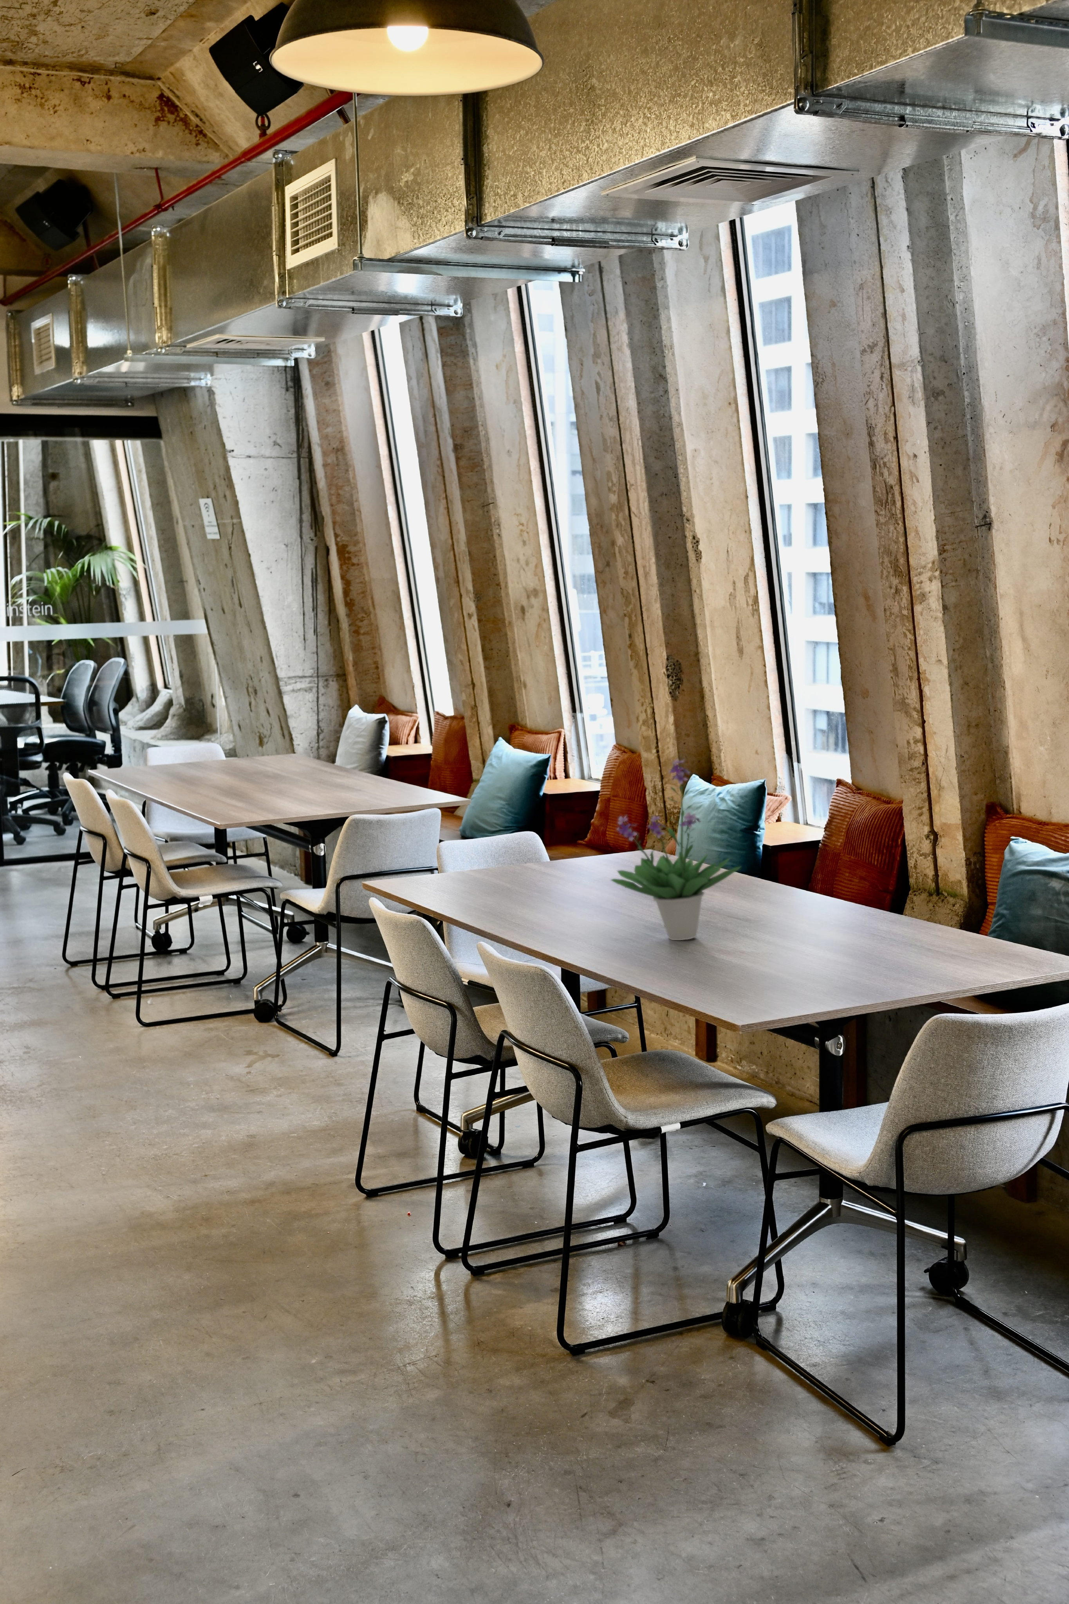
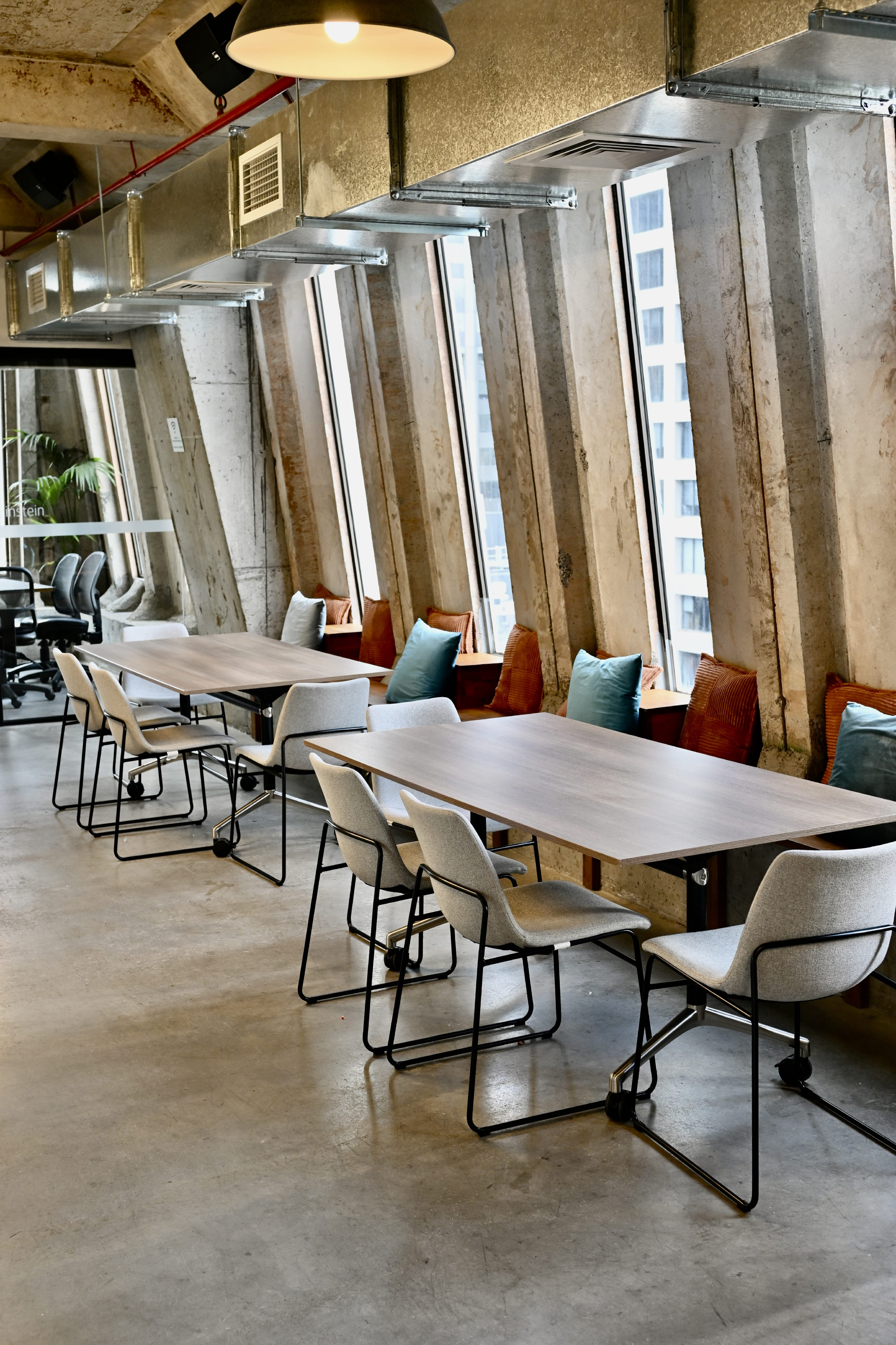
- potted plant [610,758,742,941]
